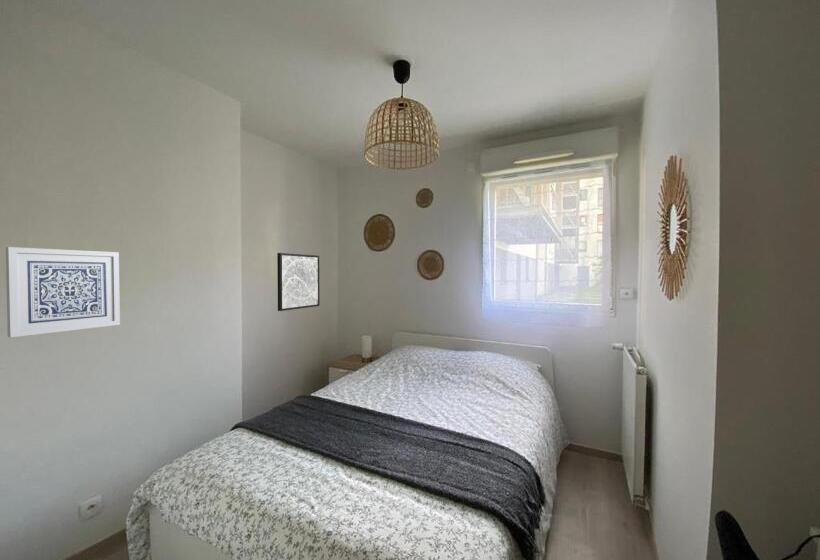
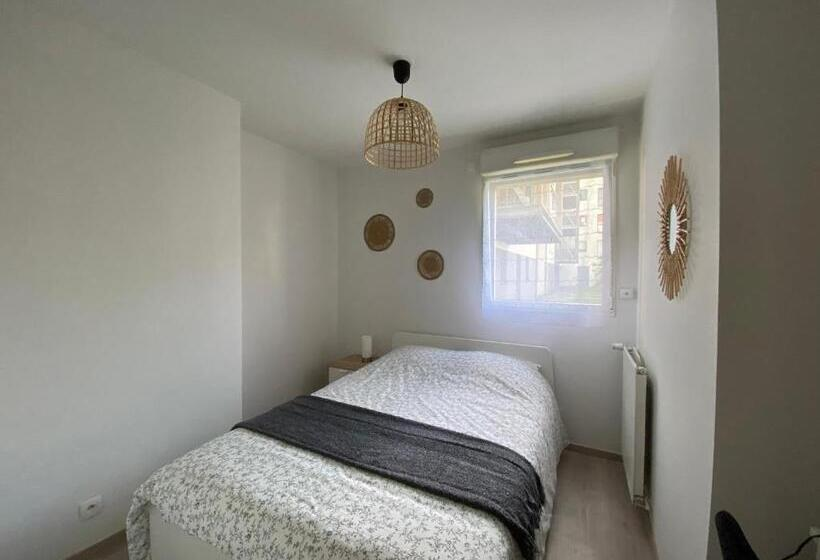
- wall art [276,252,321,312]
- wall art [5,246,121,338]
